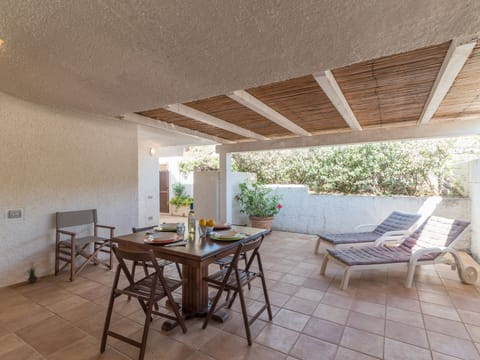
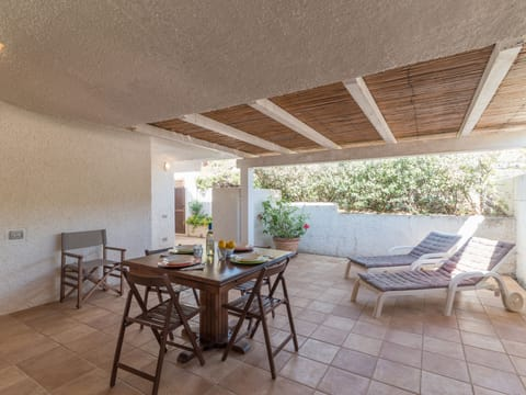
- potted plant [23,261,41,285]
